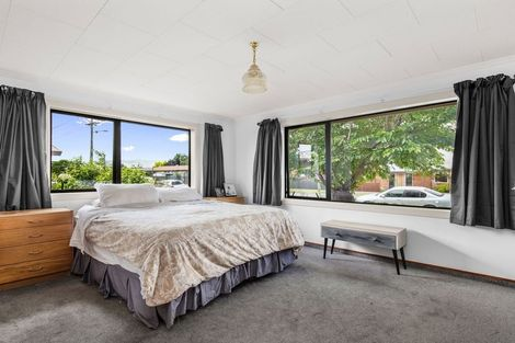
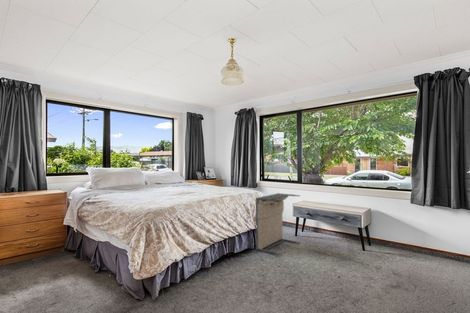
+ laundry hamper [255,192,302,256]
